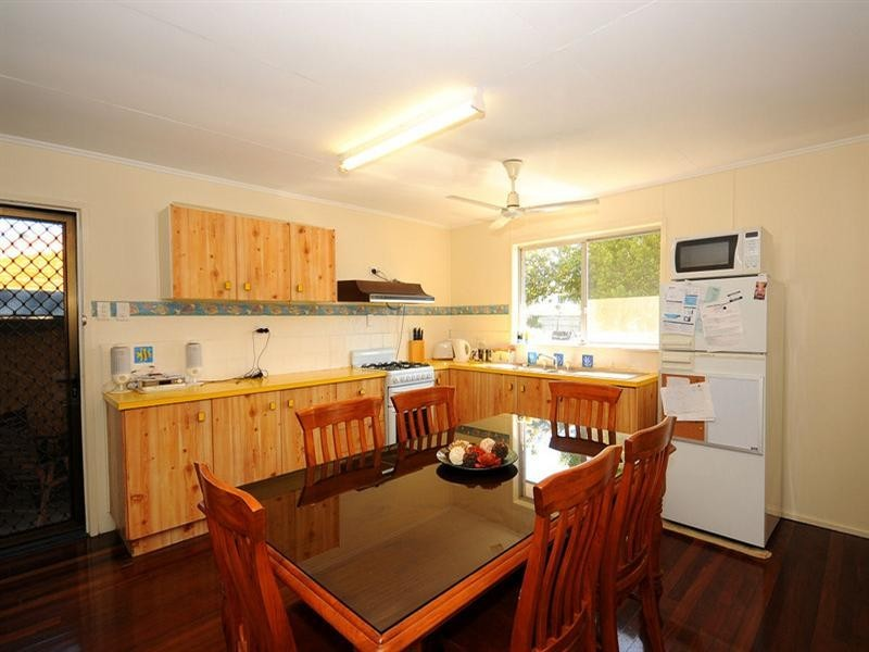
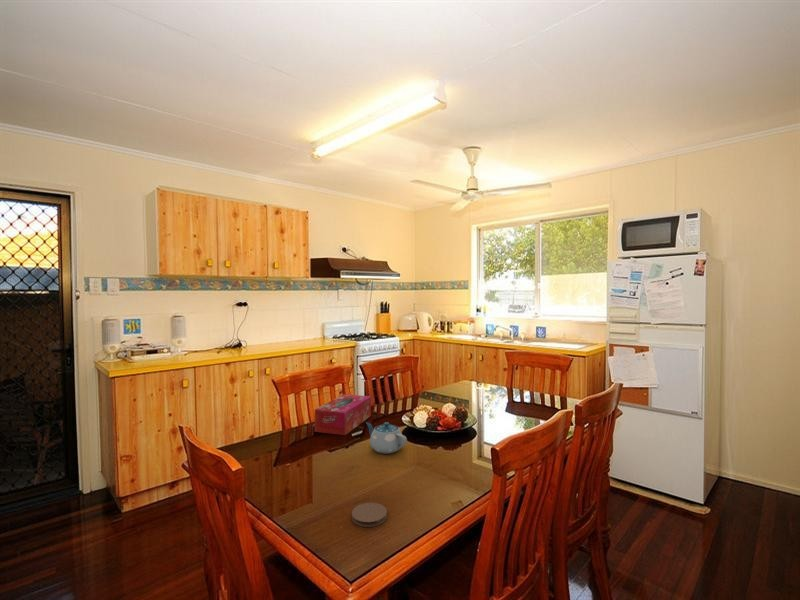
+ chinaware [365,421,408,455]
+ coaster [351,502,388,528]
+ tissue box [314,393,372,436]
